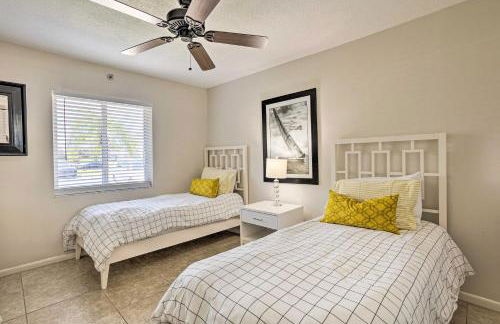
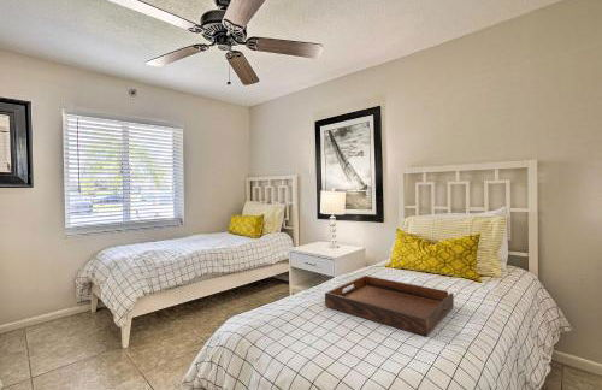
+ serving tray [324,274,455,337]
